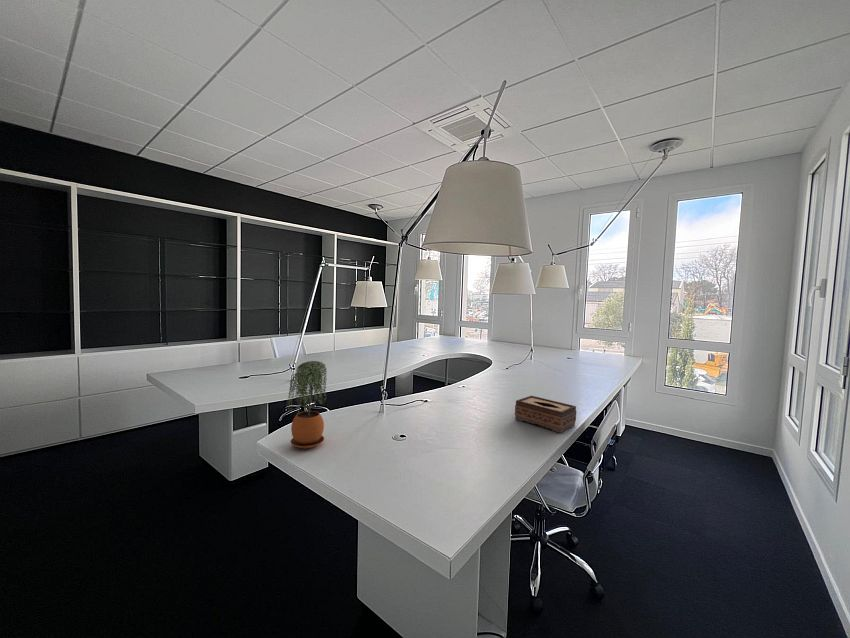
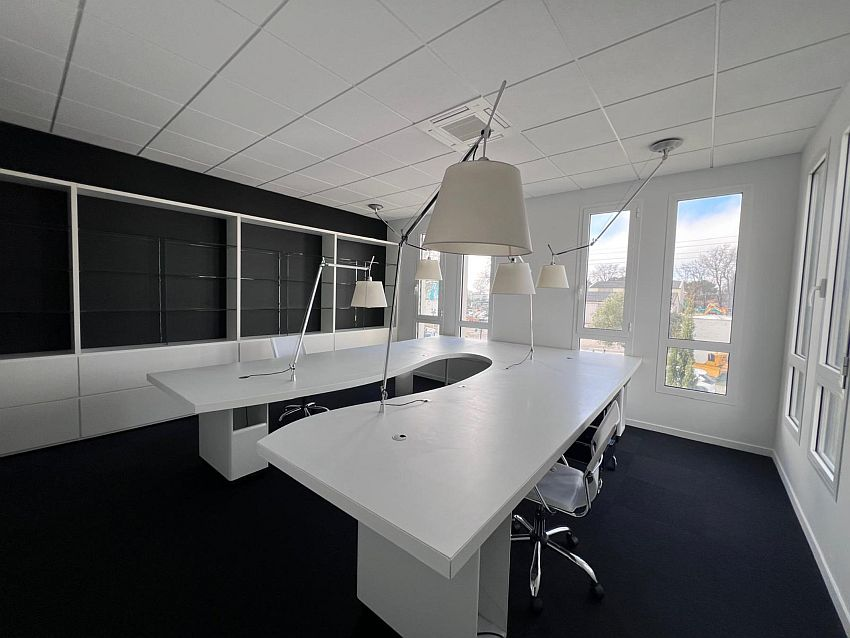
- tissue box [514,395,577,434]
- potted plant [285,360,328,450]
